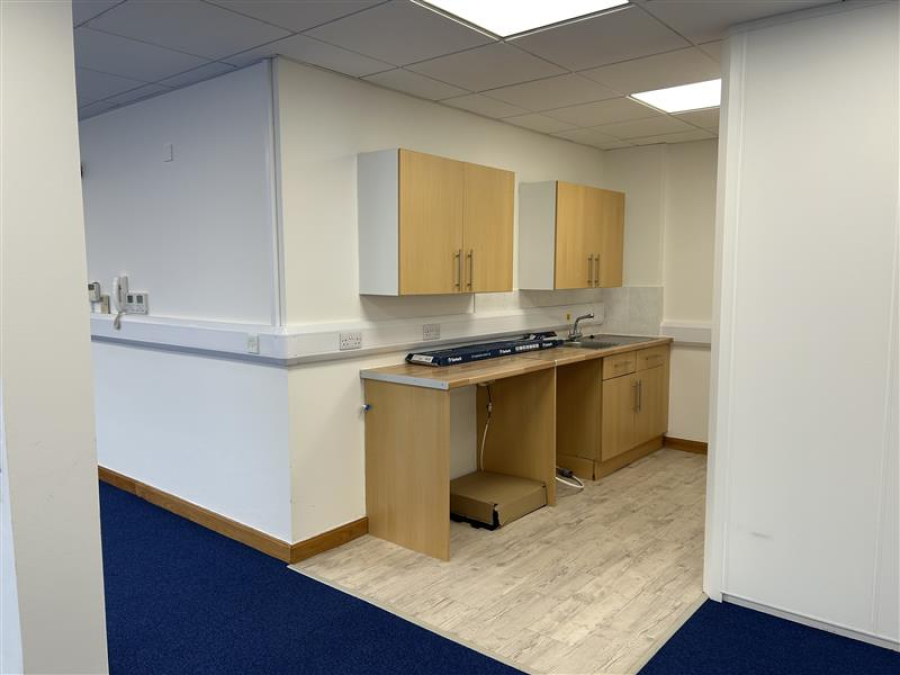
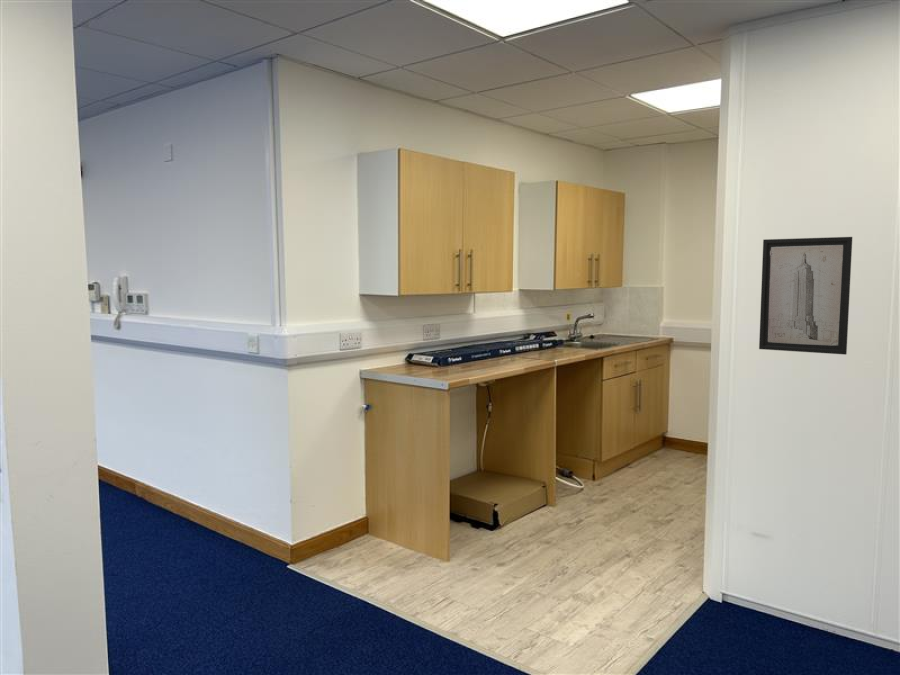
+ wall art [758,236,853,356]
